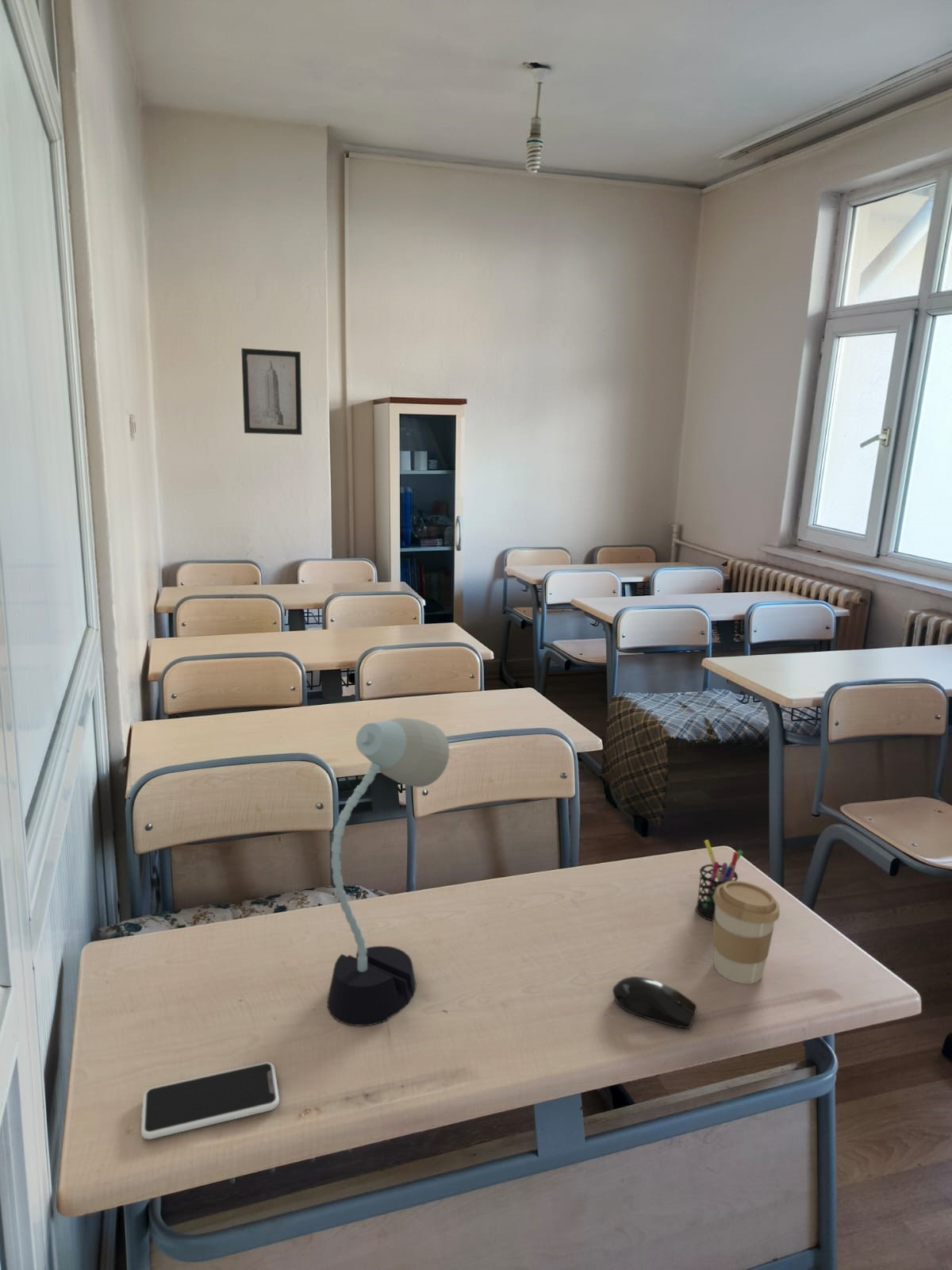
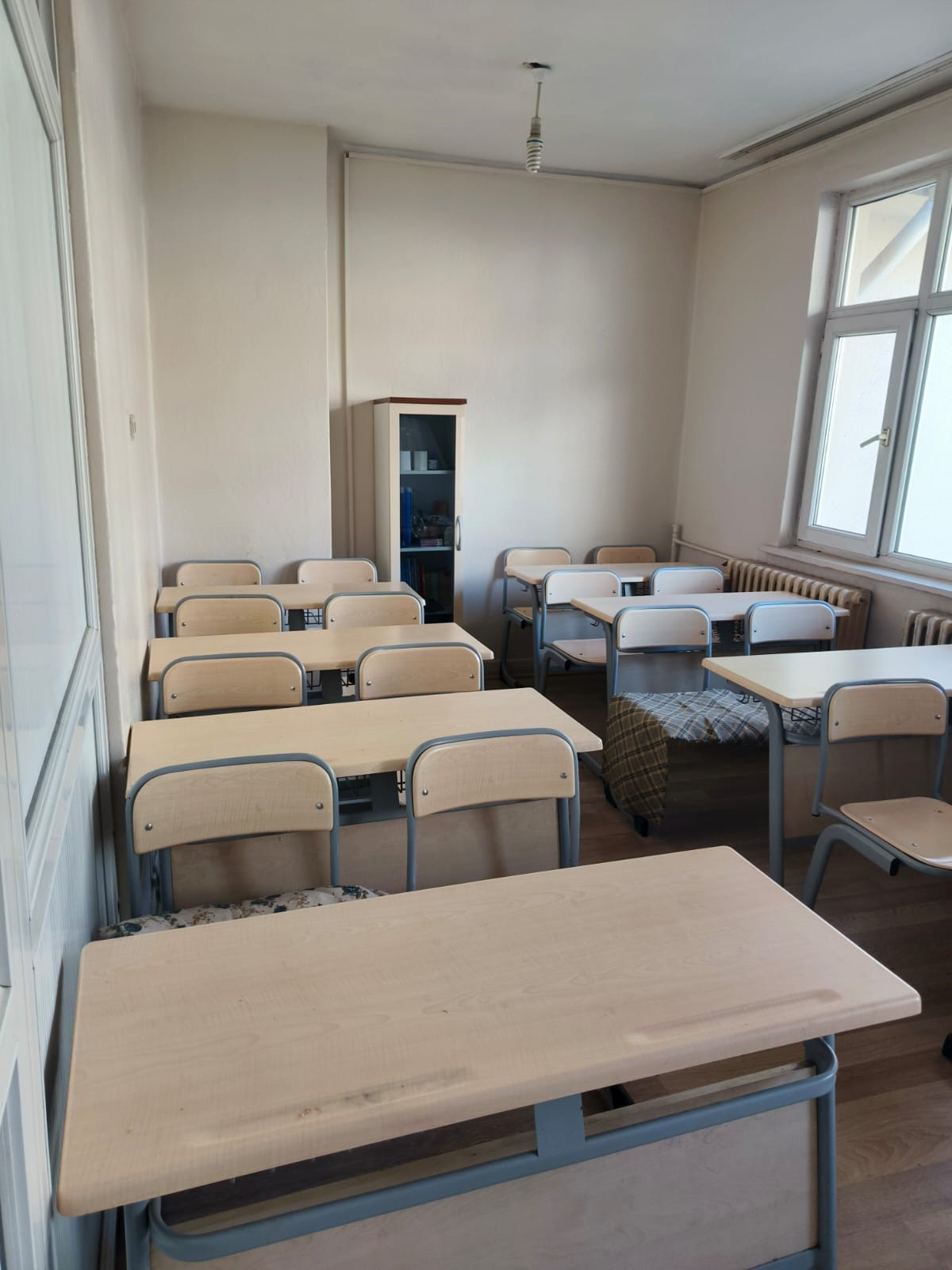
- wall art [240,348,303,436]
- coffee cup [712,880,781,984]
- desk lamp [326,717,450,1027]
- pen holder [695,839,744,922]
- smartphone [140,1061,280,1140]
- computer mouse [612,976,697,1029]
